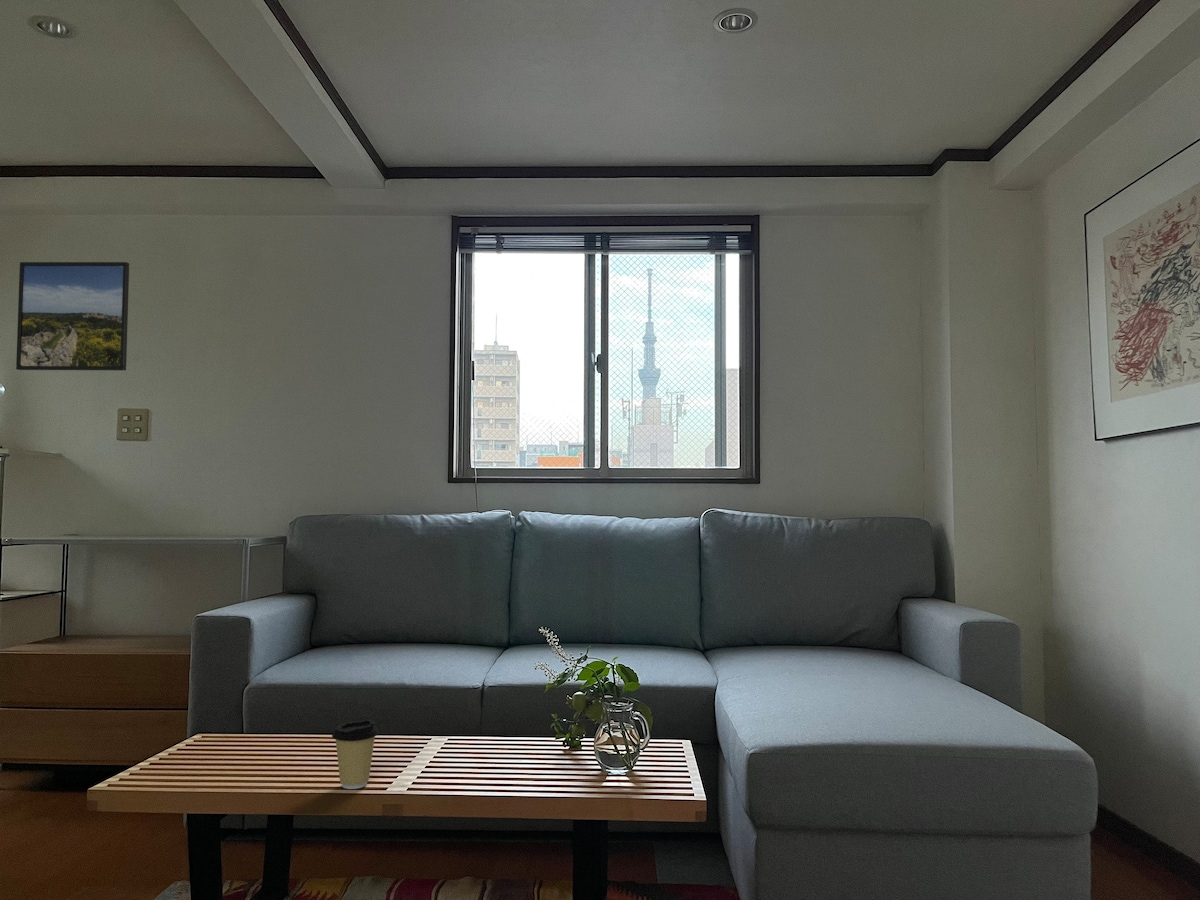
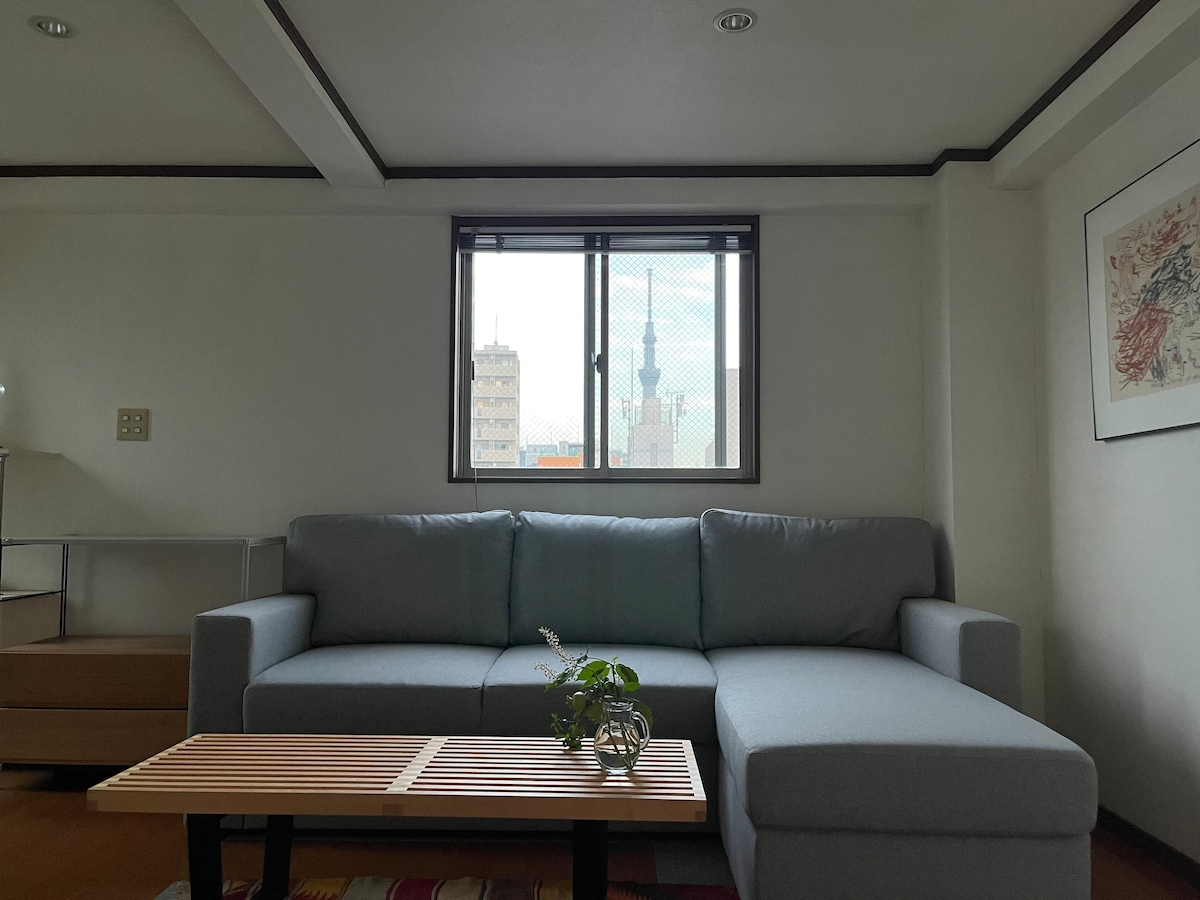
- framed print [15,261,130,371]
- coffee cup [331,719,380,790]
